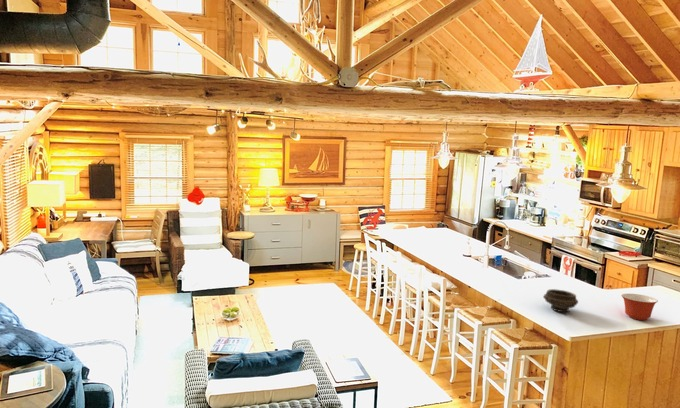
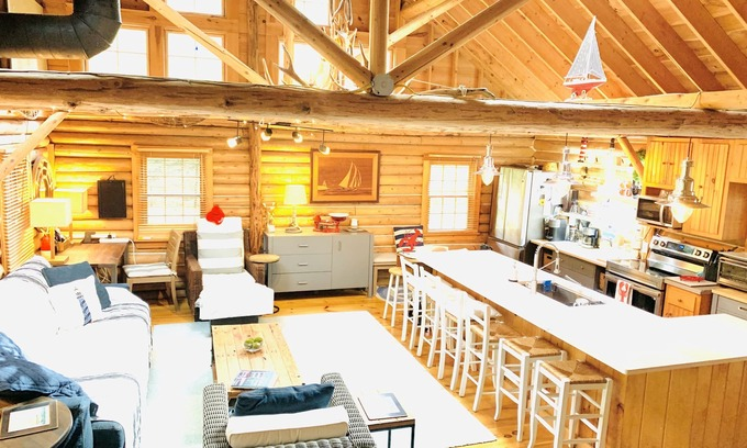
- bowl [542,288,579,313]
- mixing bowl [620,293,659,321]
